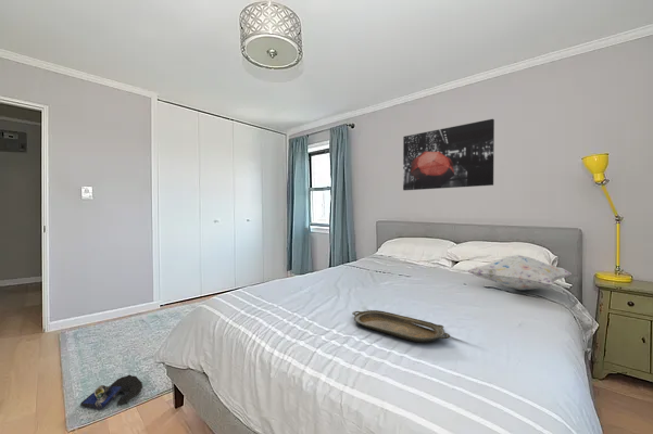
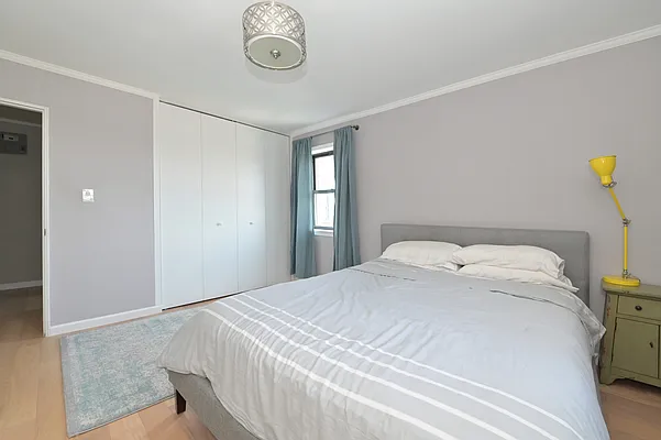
- shoe [79,374,143,410]
- decorative pillow [467,254,573,291]
- wall art [402,118,495,191]
- serving tray [351,309,451,344]
